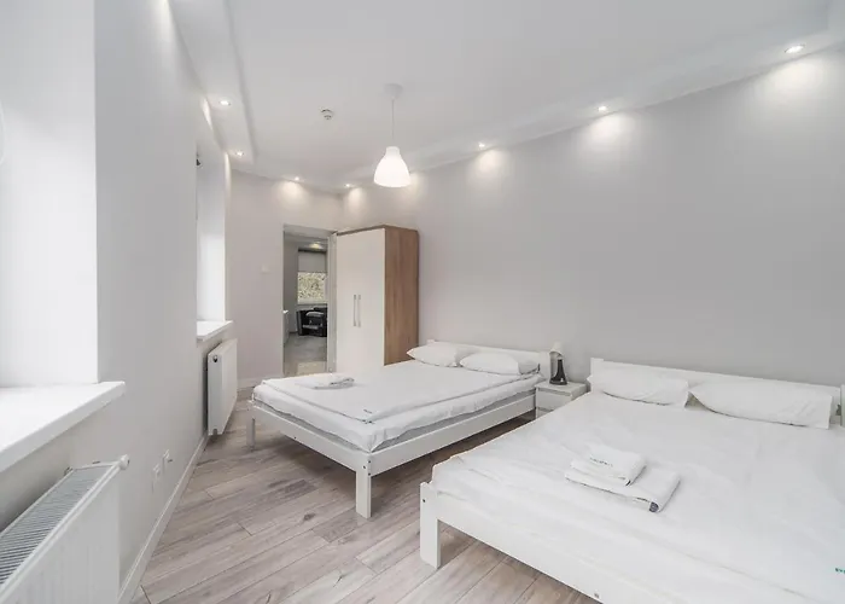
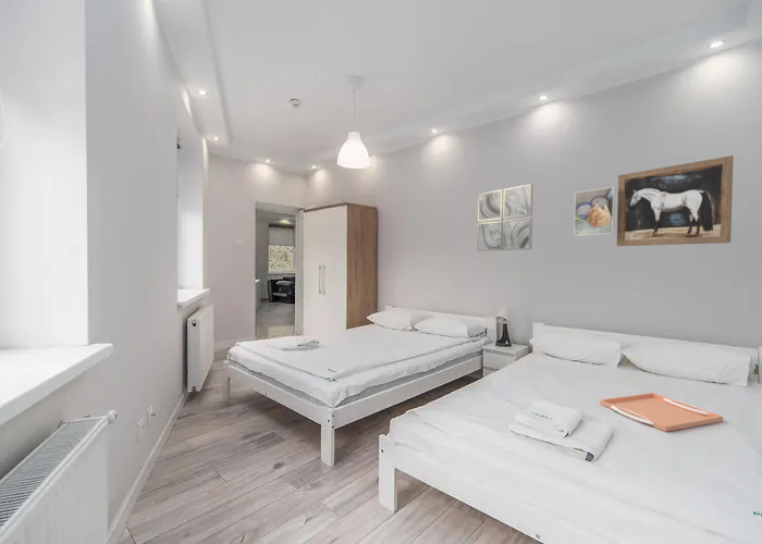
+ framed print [573,186,616,237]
+ wall art [616,154,735,247]
+ serving tray [599,392,724,433]
+ wall art [477,183,533,252]
